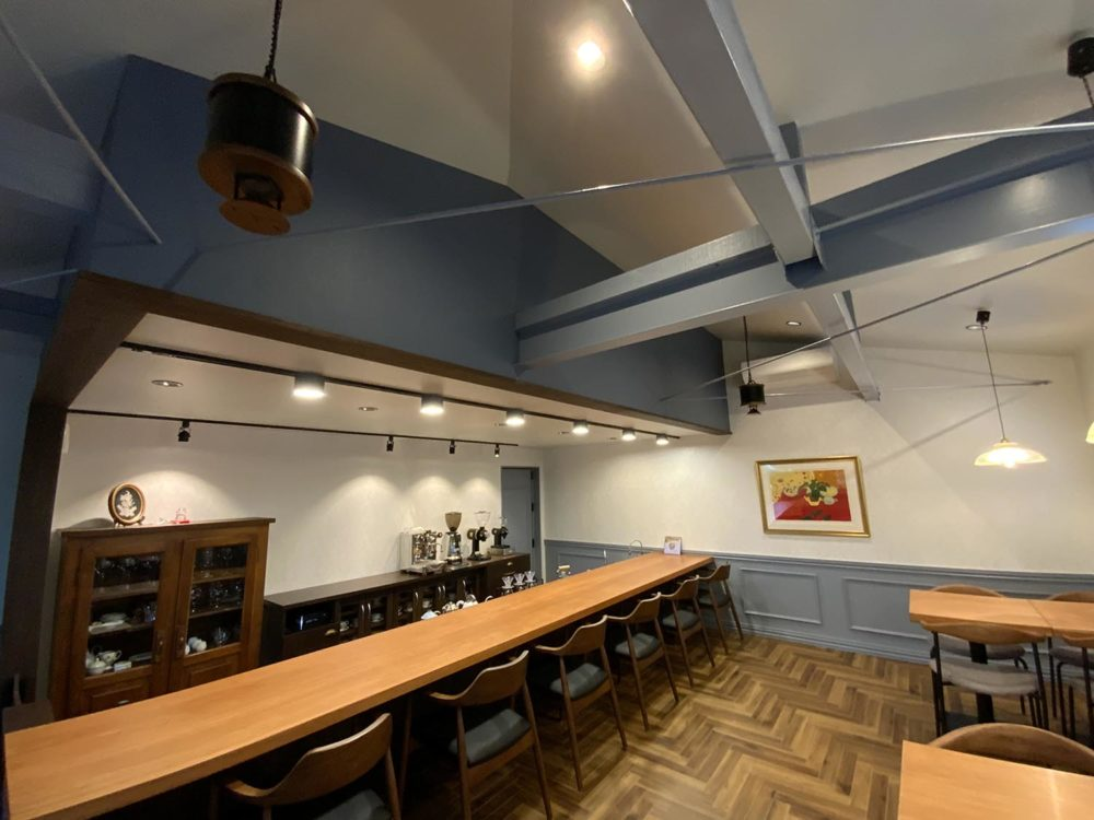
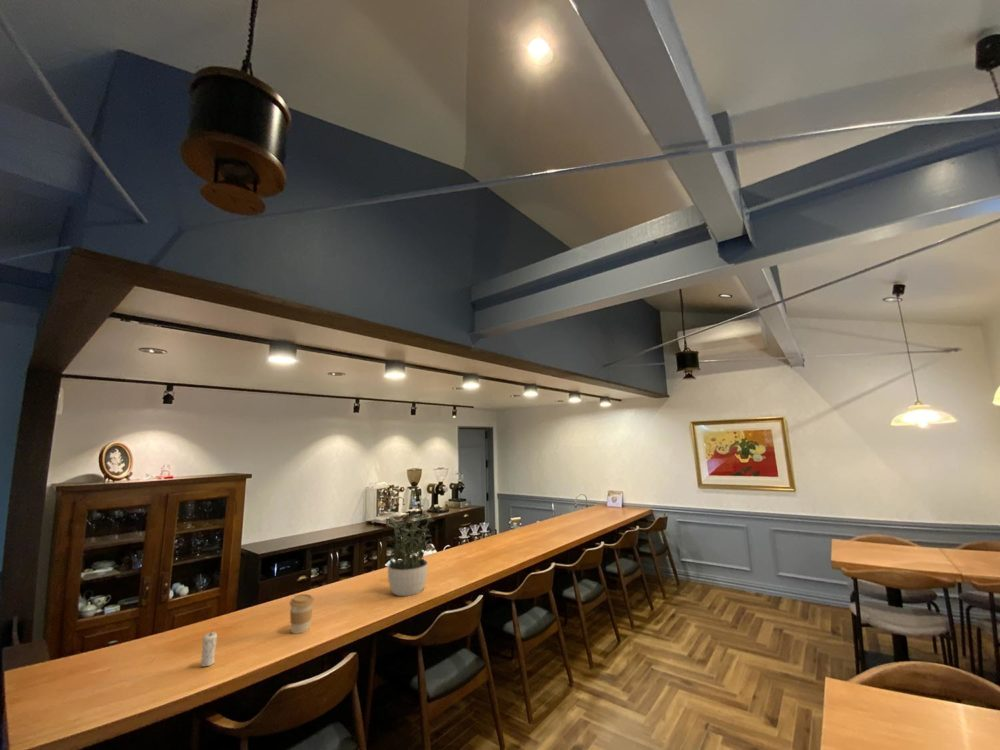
+ coffee cup [289,593,315,635]
+ candle [200,630,218,667]
+ potted plant [386,509,435,597]
